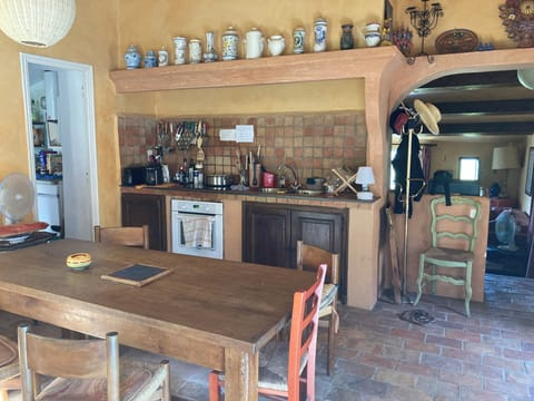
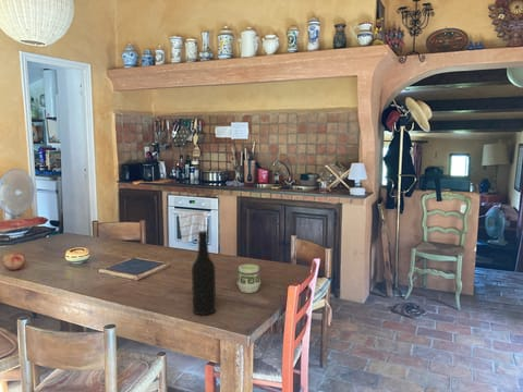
+ cup [236,264,262,294]
+ fruit [1,252,26,271]
+ bottle [191,230,217,317]
